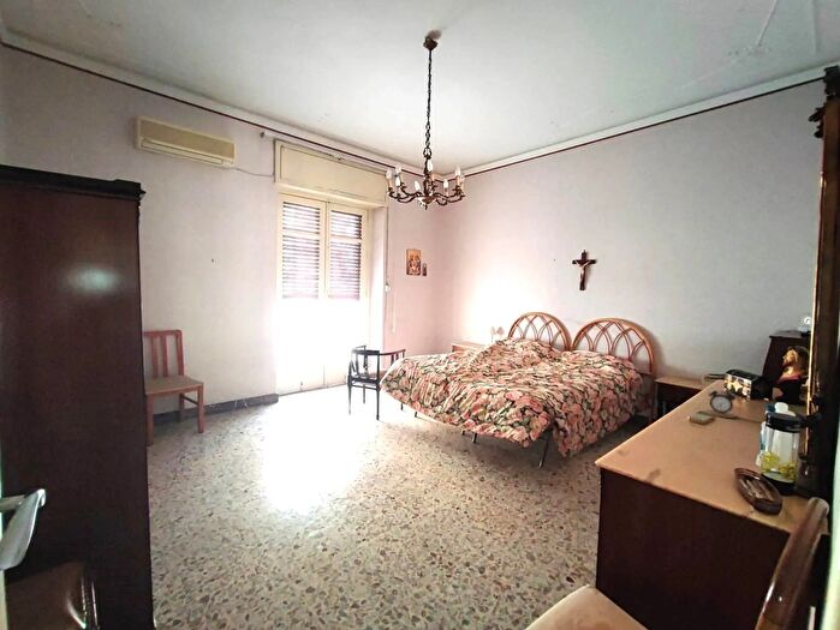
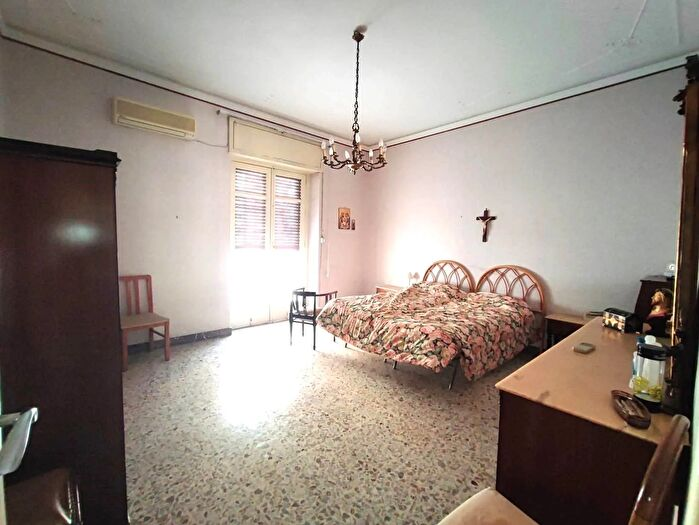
- alarm clock [704,388,737,419]
